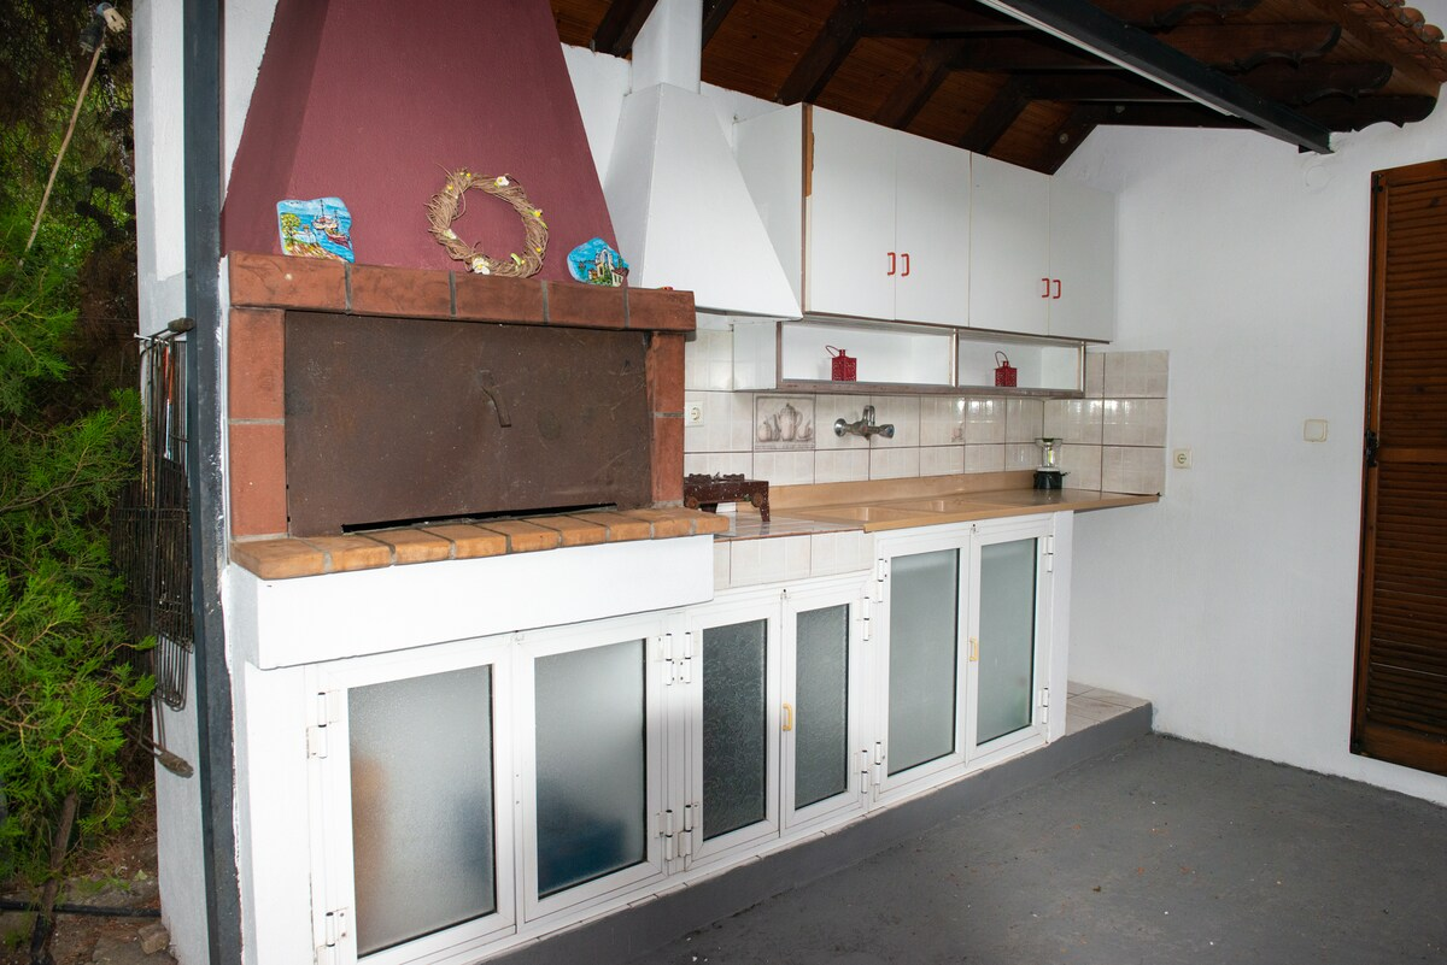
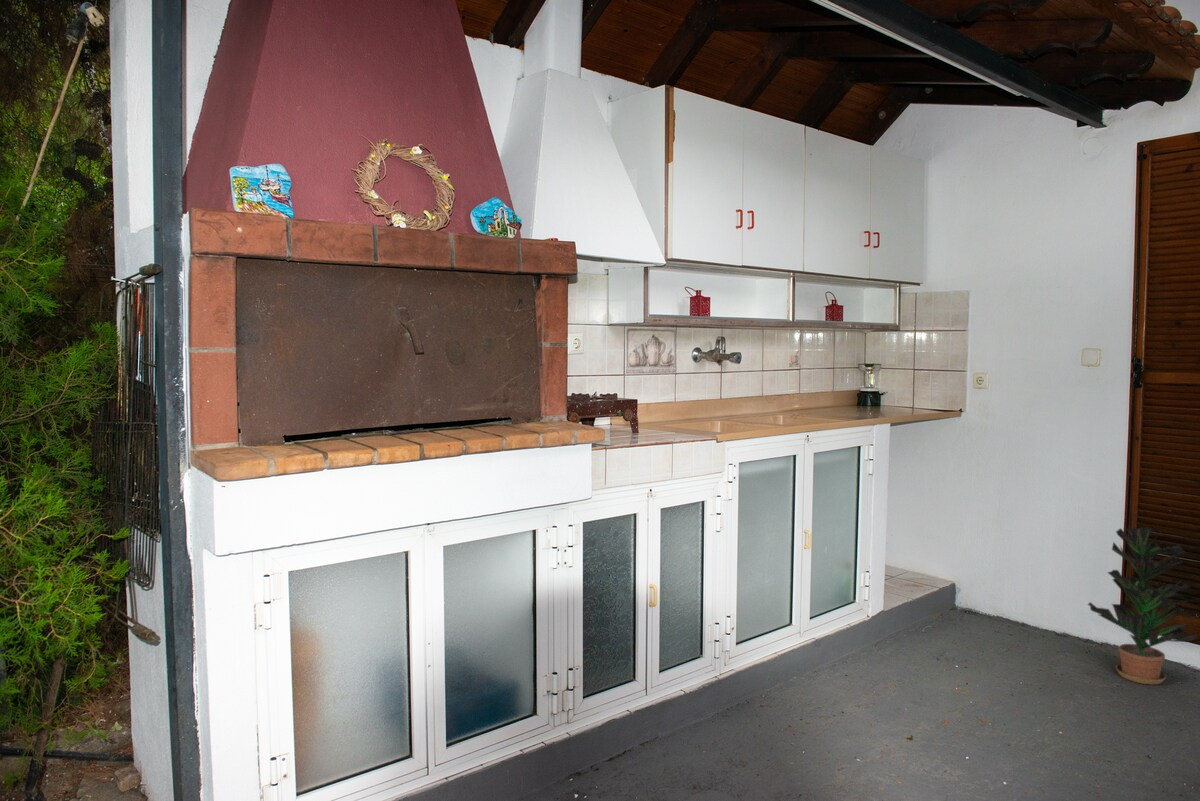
+ potted plant [1087,527,1198,685]
